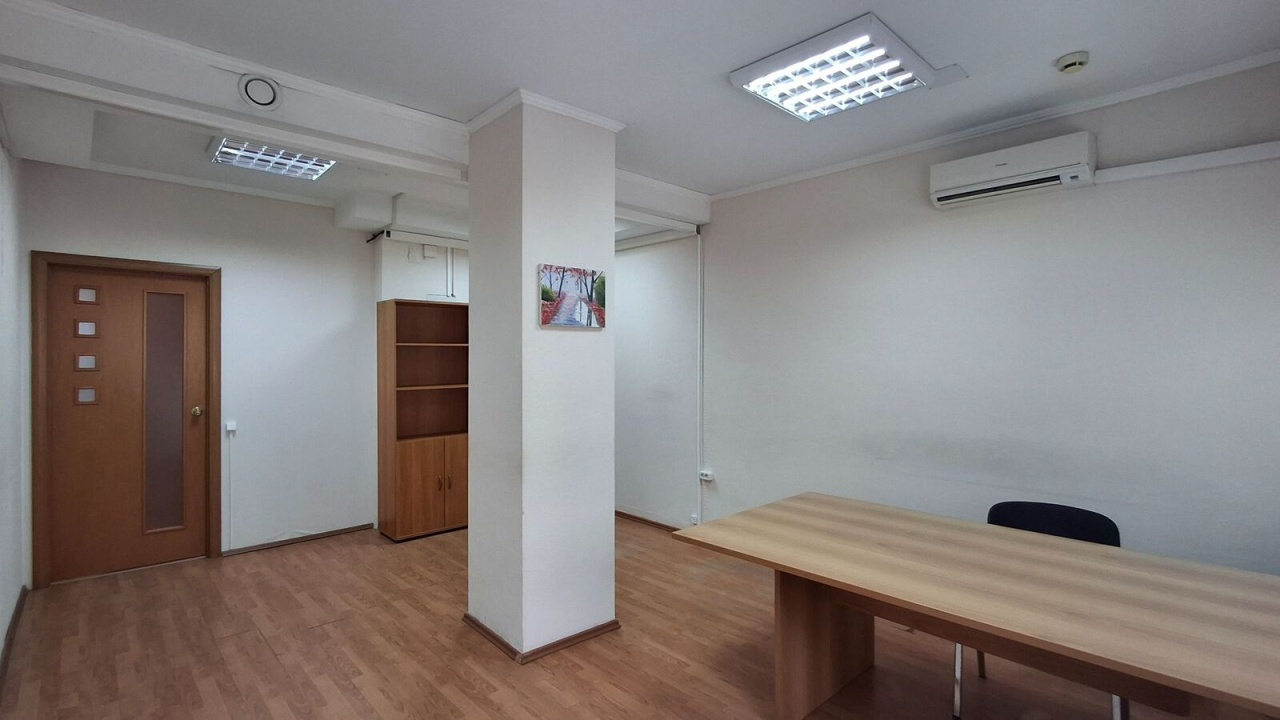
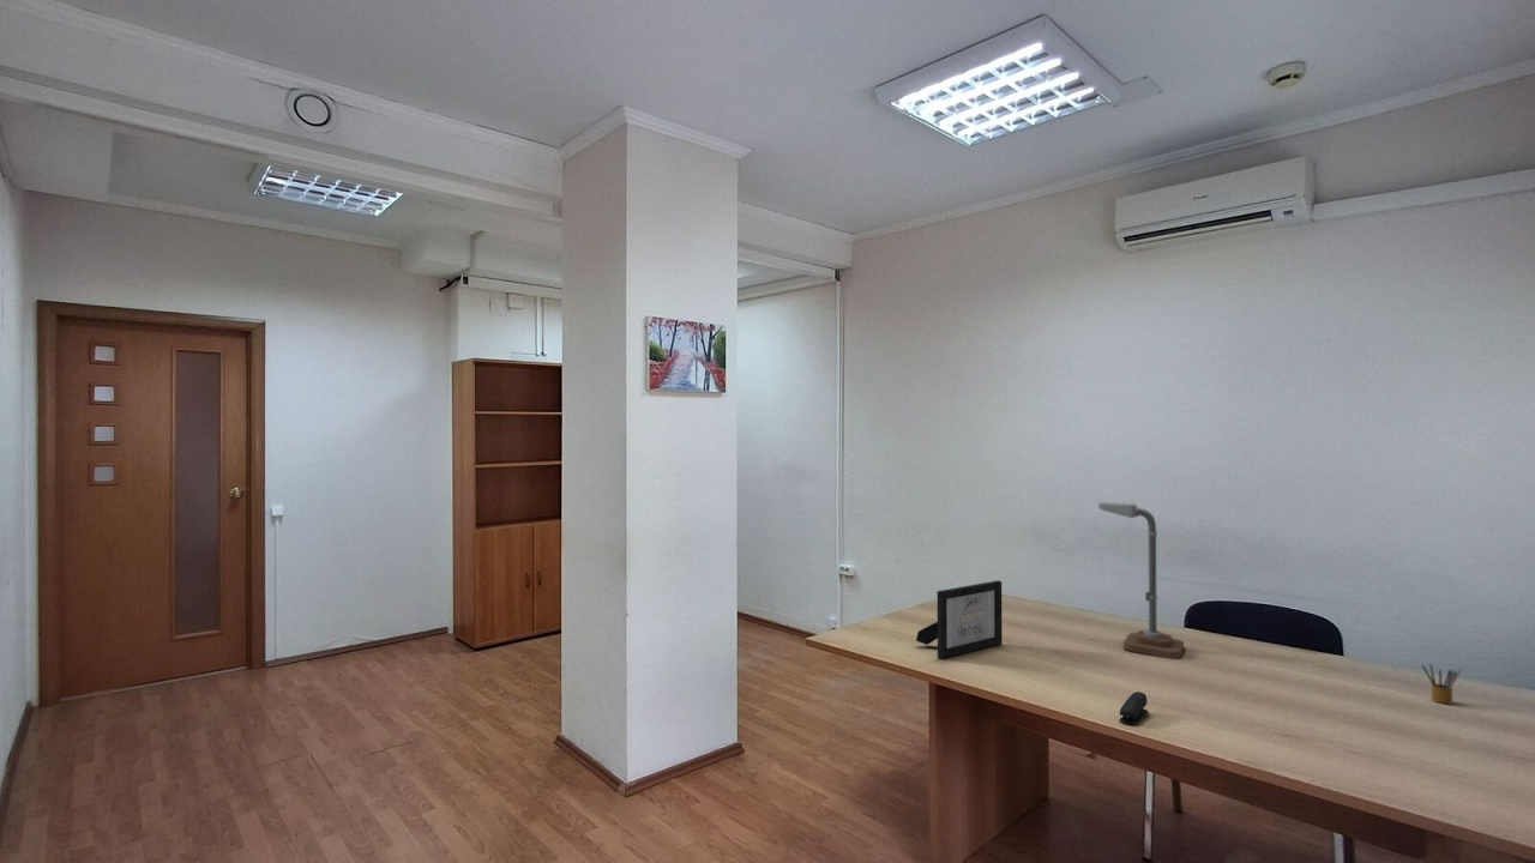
+ stapler [1118,690,1149,725]
+ pencil box [1421,663,1462,705]
+ picture frame [915,579,1004,660]
+ desk lamp [1097,500,1185,660]
